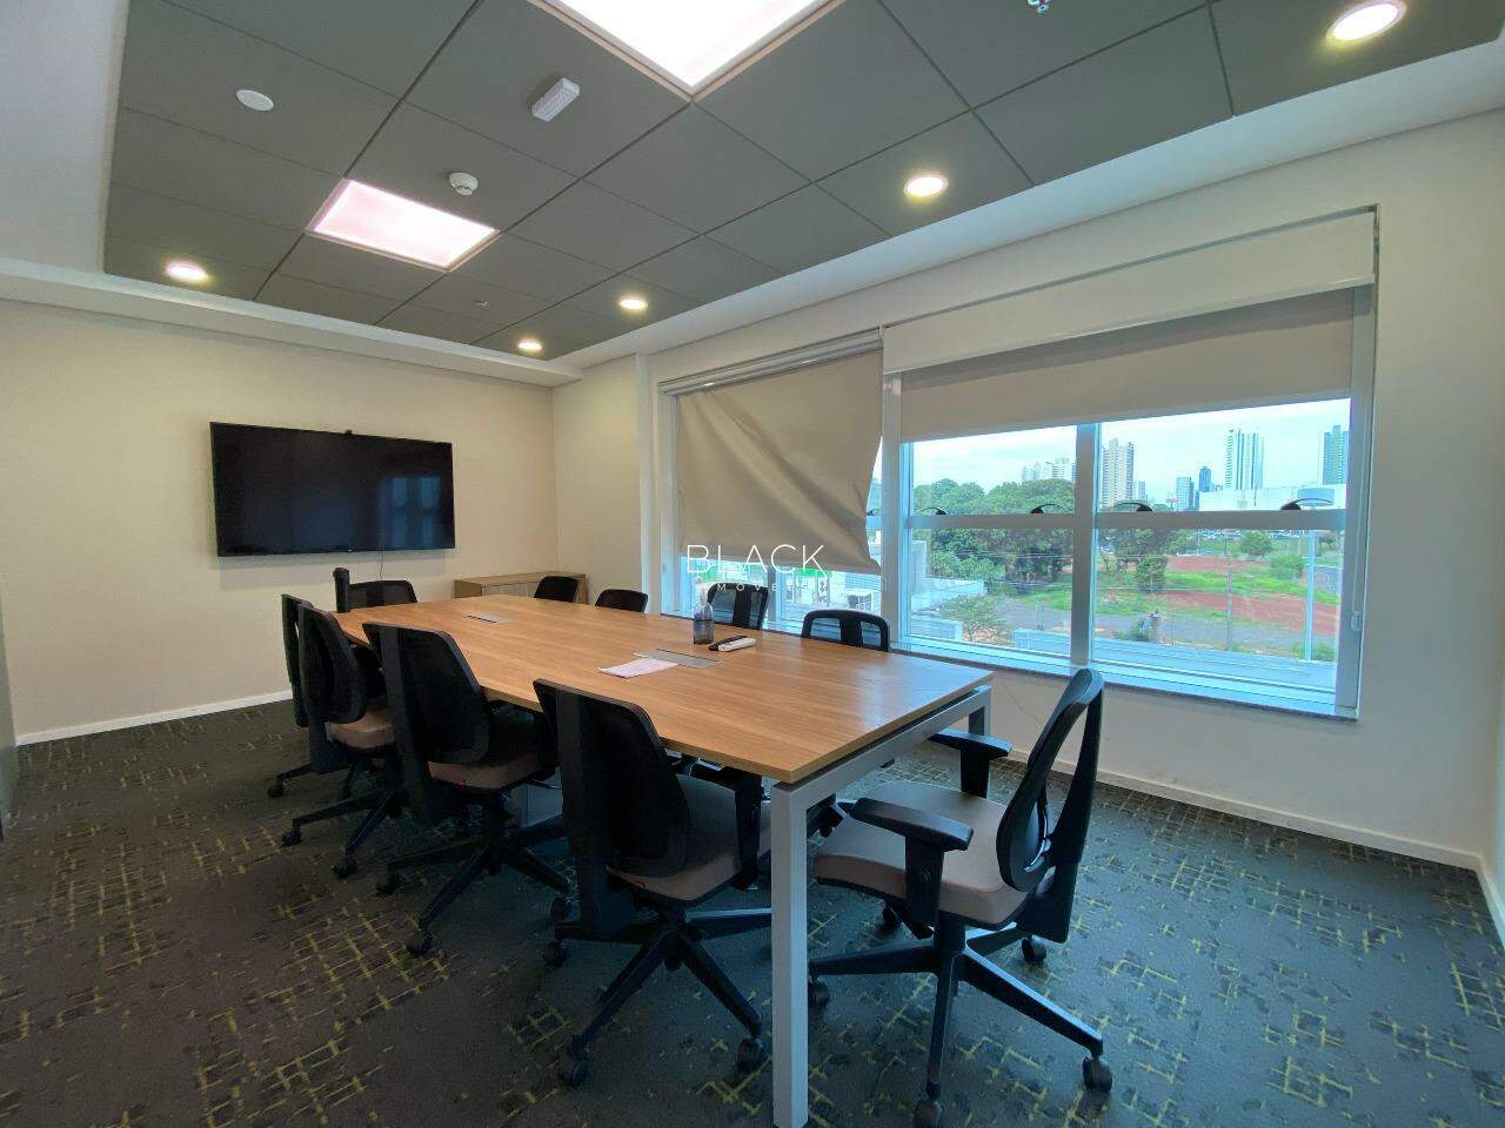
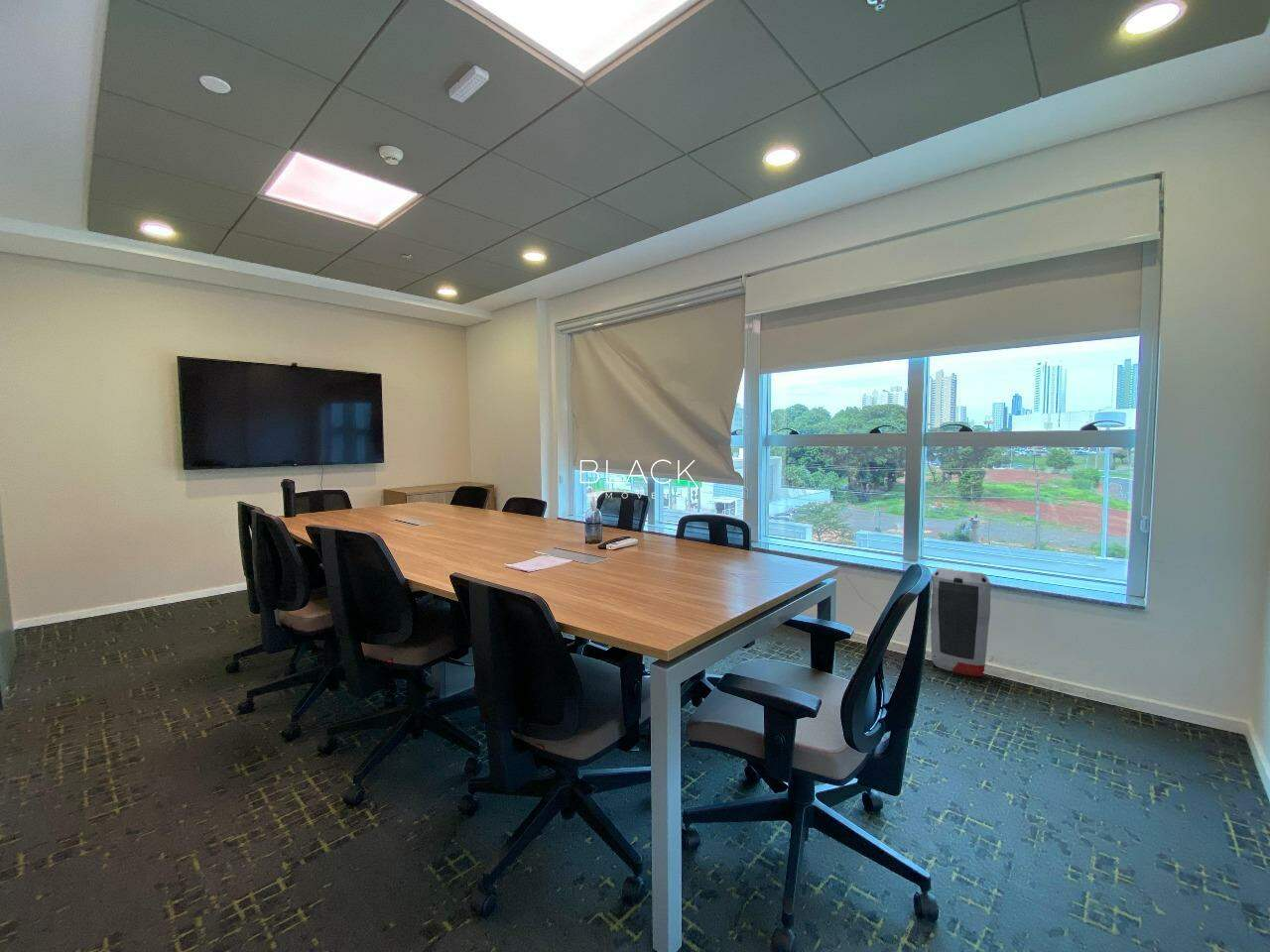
+ air purifier [930,567,991,677]
